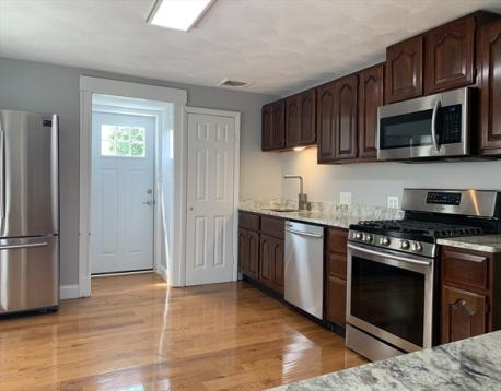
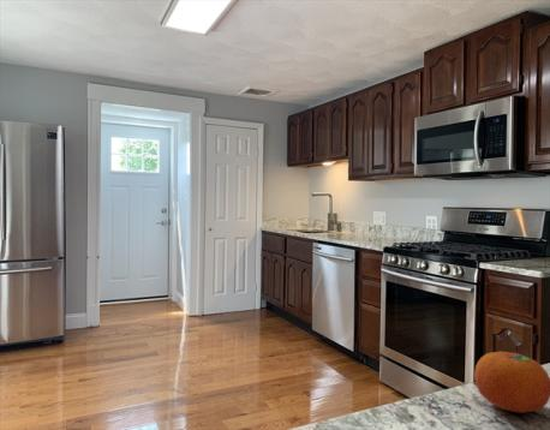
+ fruit [473,351,550,414]
